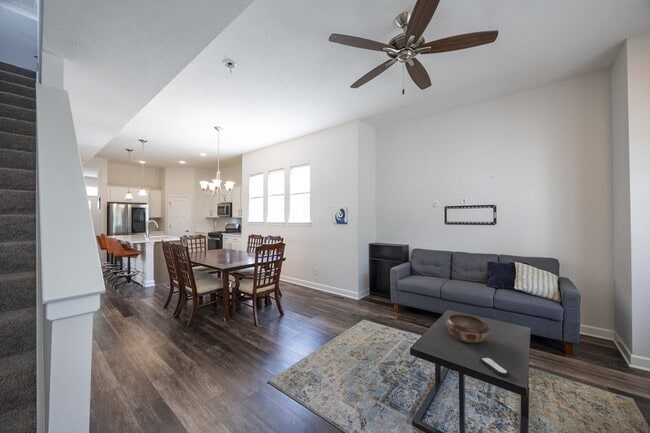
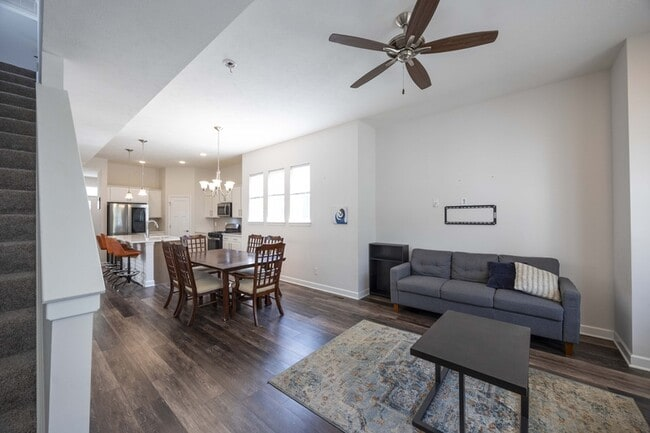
- decorative bowl [446,313,491,344]
- remote control [479,357,510,377]
